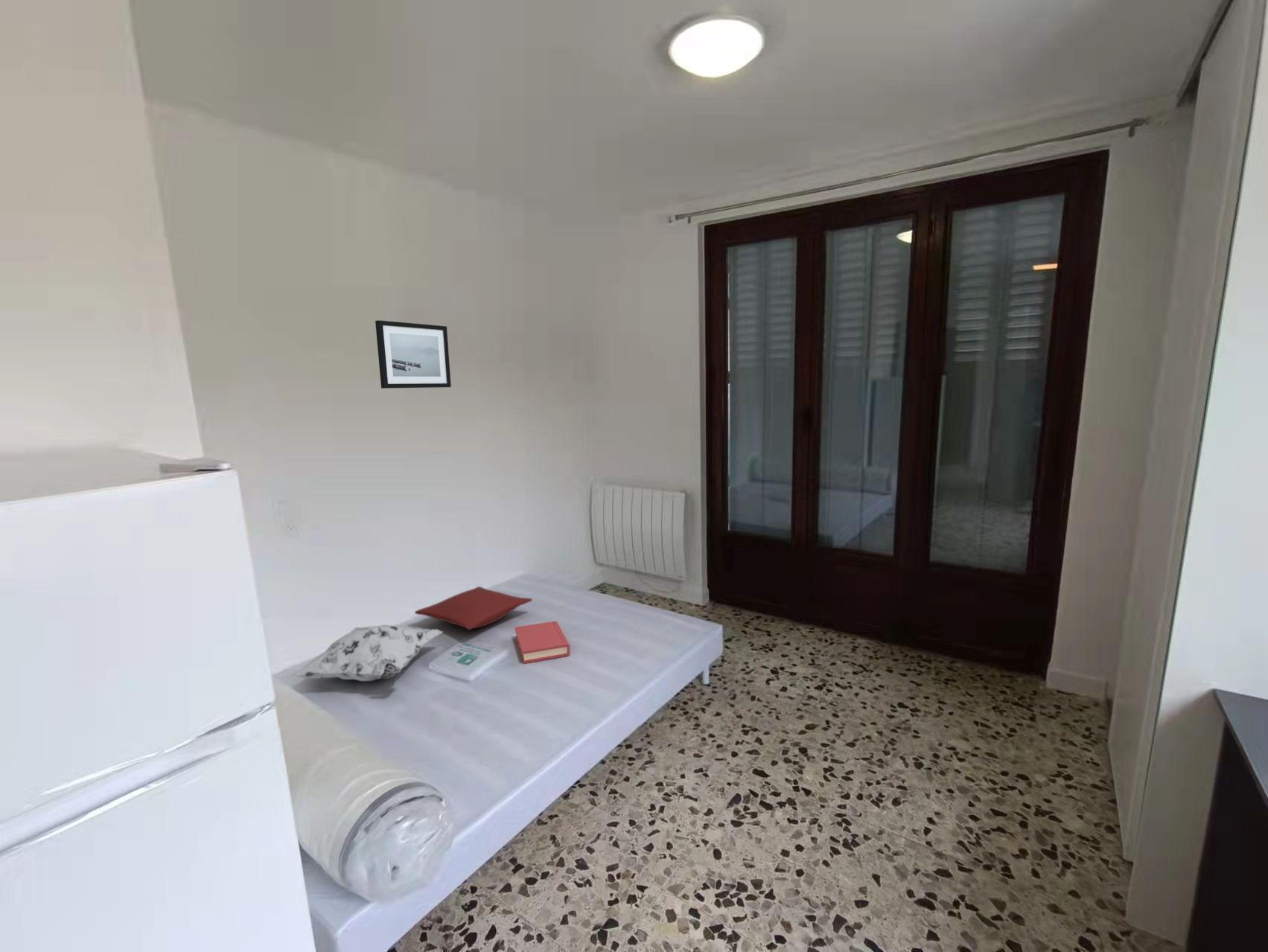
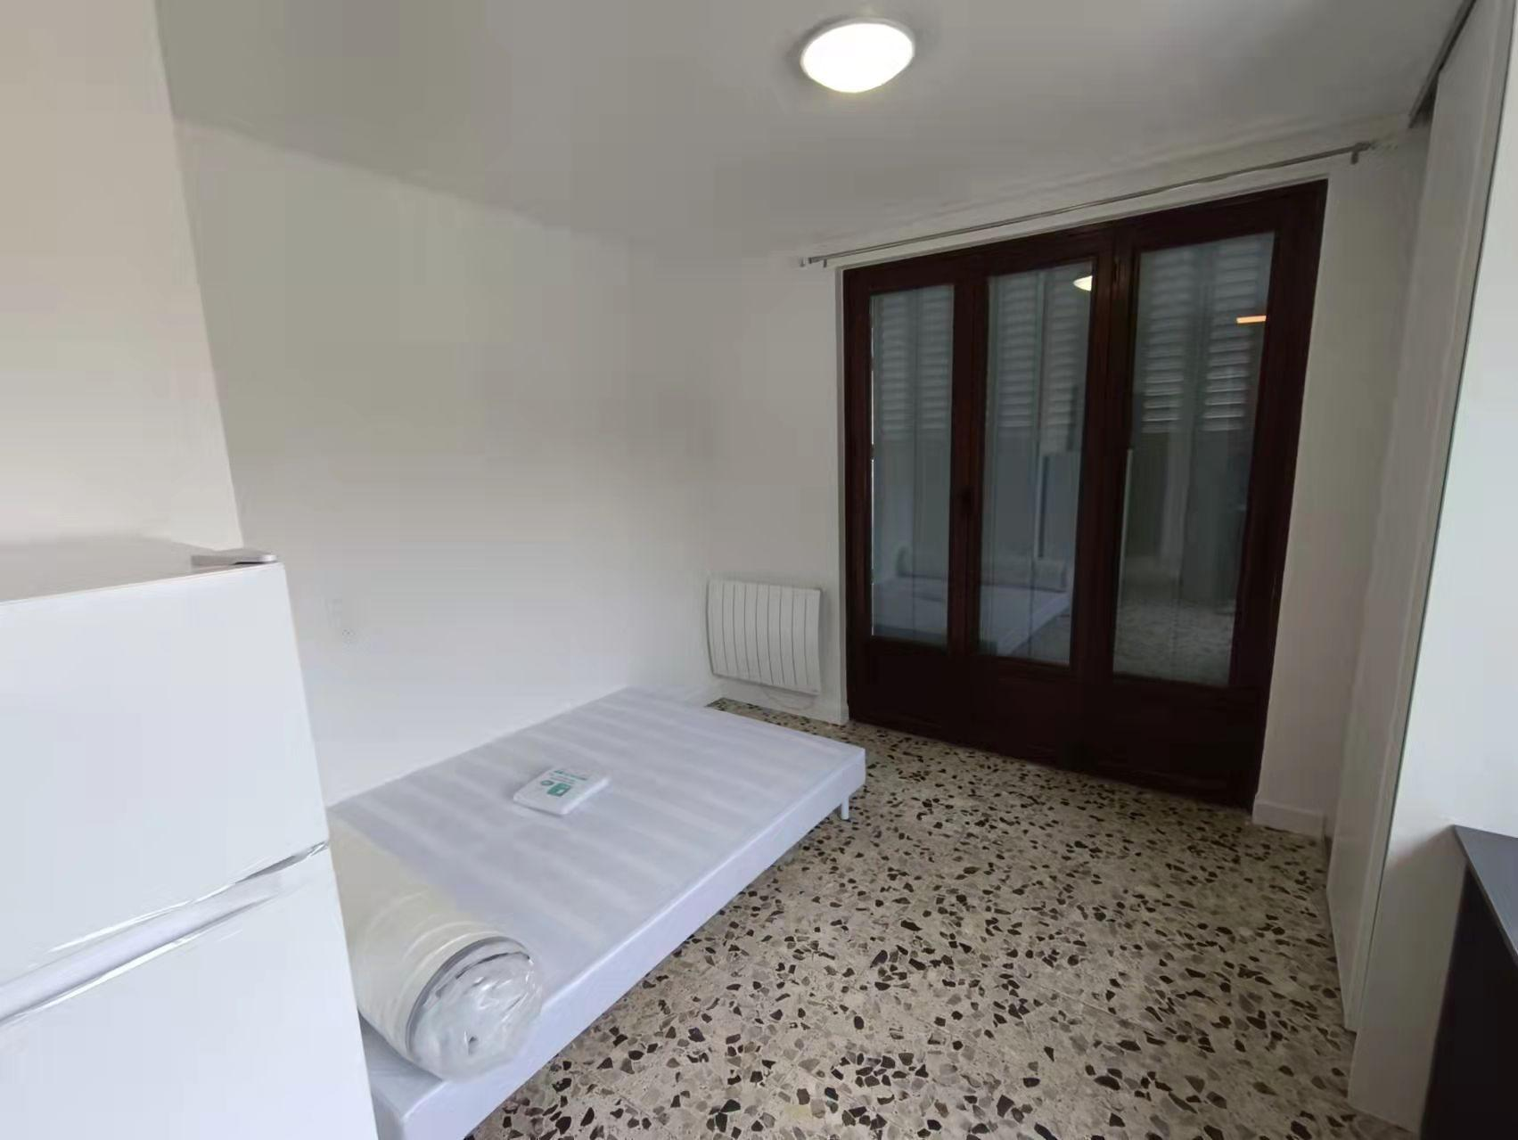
- hardback book [514,620,570,664]
- decorative pillow [290,624,444,682]
- pillow [414,586,533,630]
- wall art [375,319,452,389]
